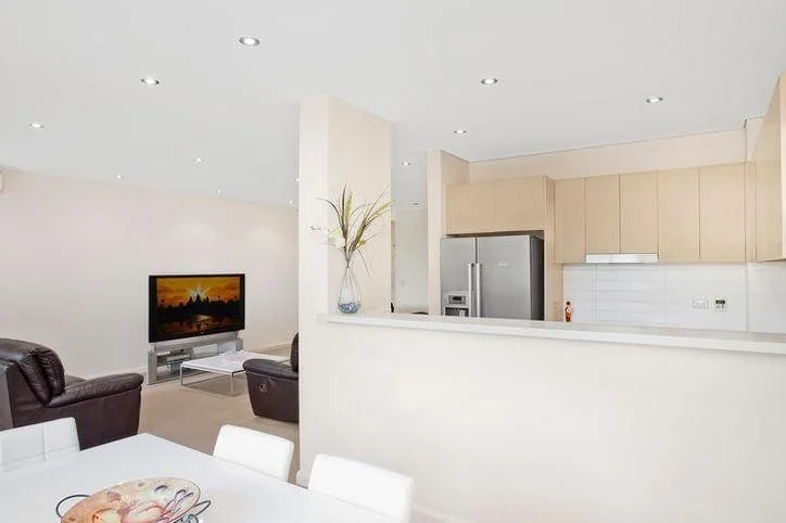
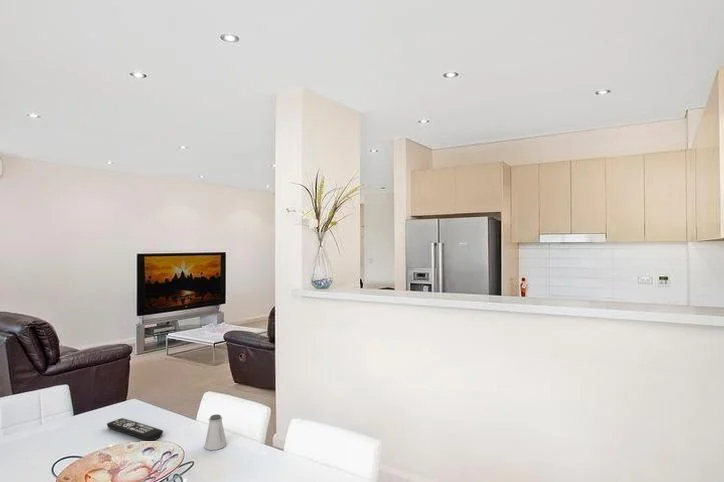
+ remote control [106,417,164,442]
+ saltshaker [204,414,227,451]
